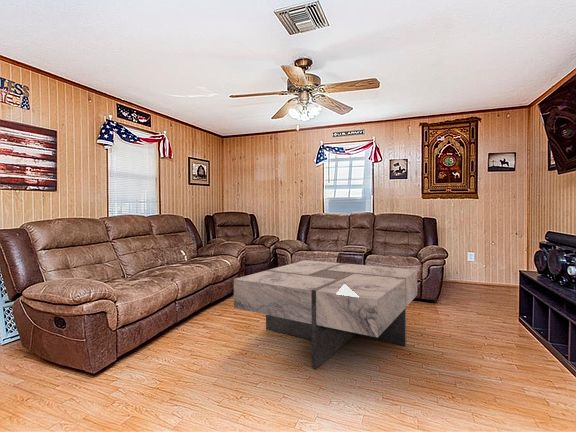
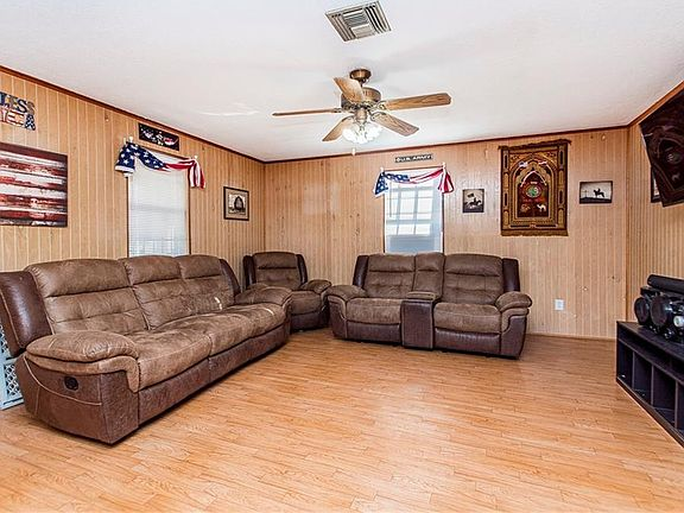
- coffee table [233,259,418,370]
